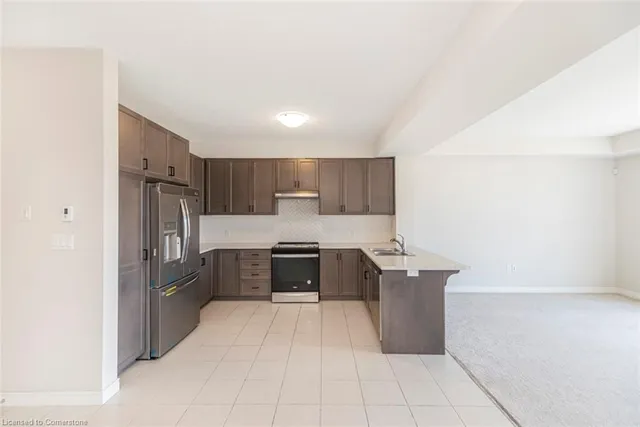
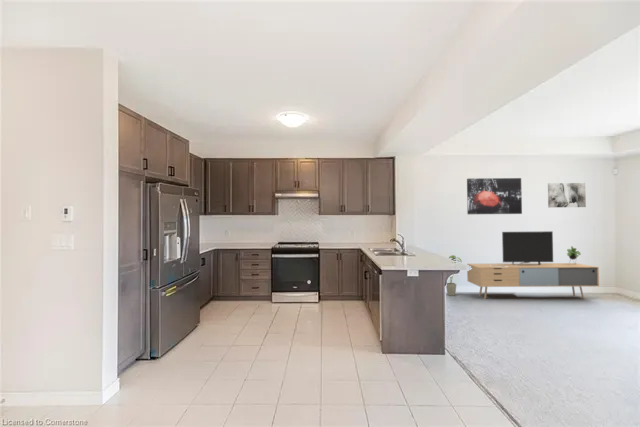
+ media console [466,230,600,300]
+ wall art [466,177,523,215]
+ wall art [547,182,587,208]
+ house plant [445,254,463,297]
